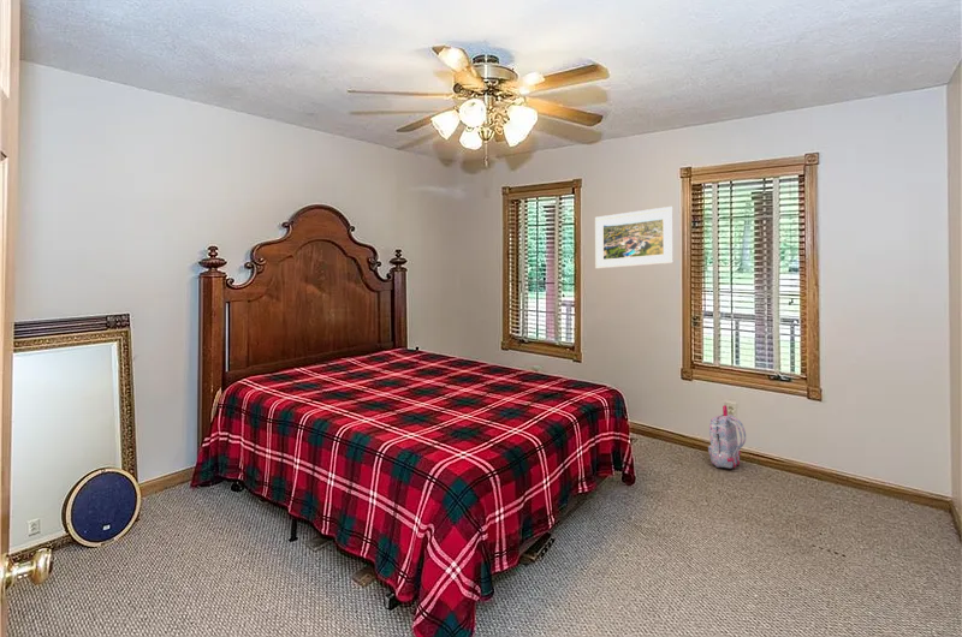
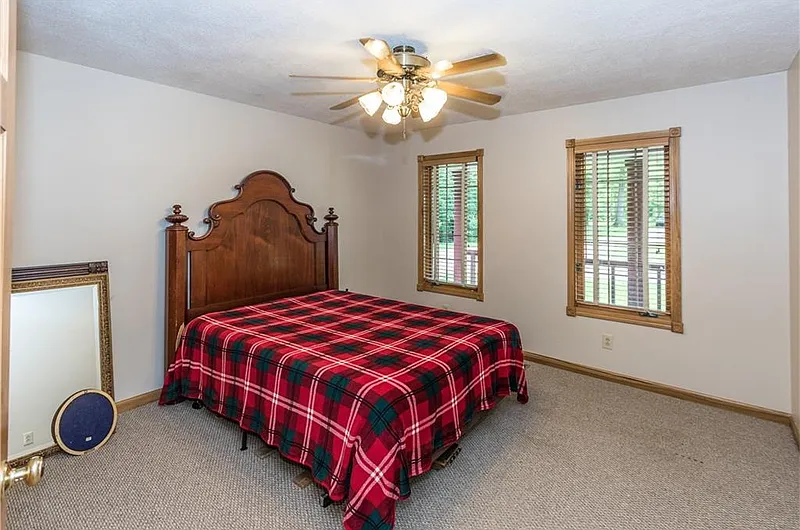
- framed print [594,206,675,270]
- backpack [707,404,747,470]
